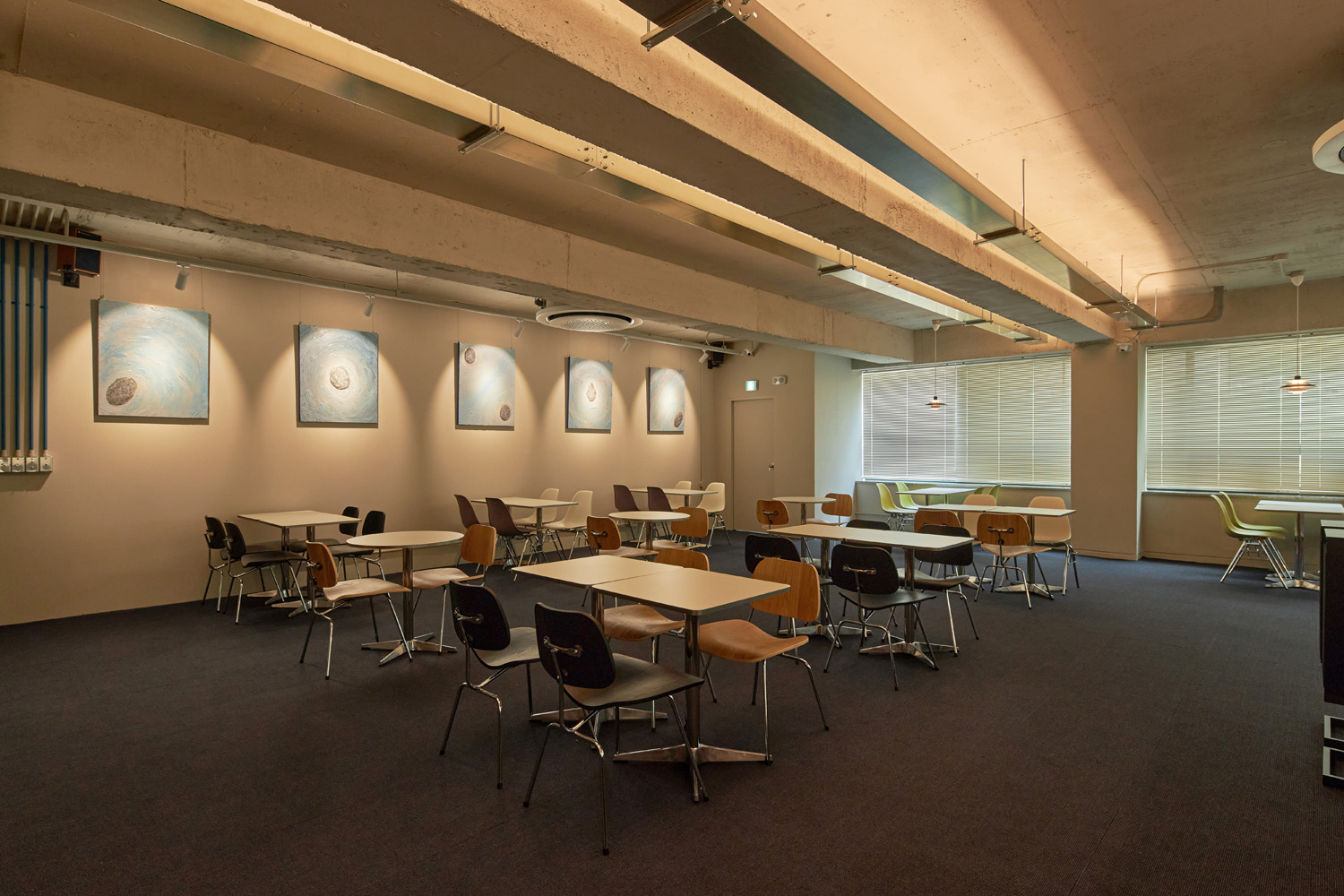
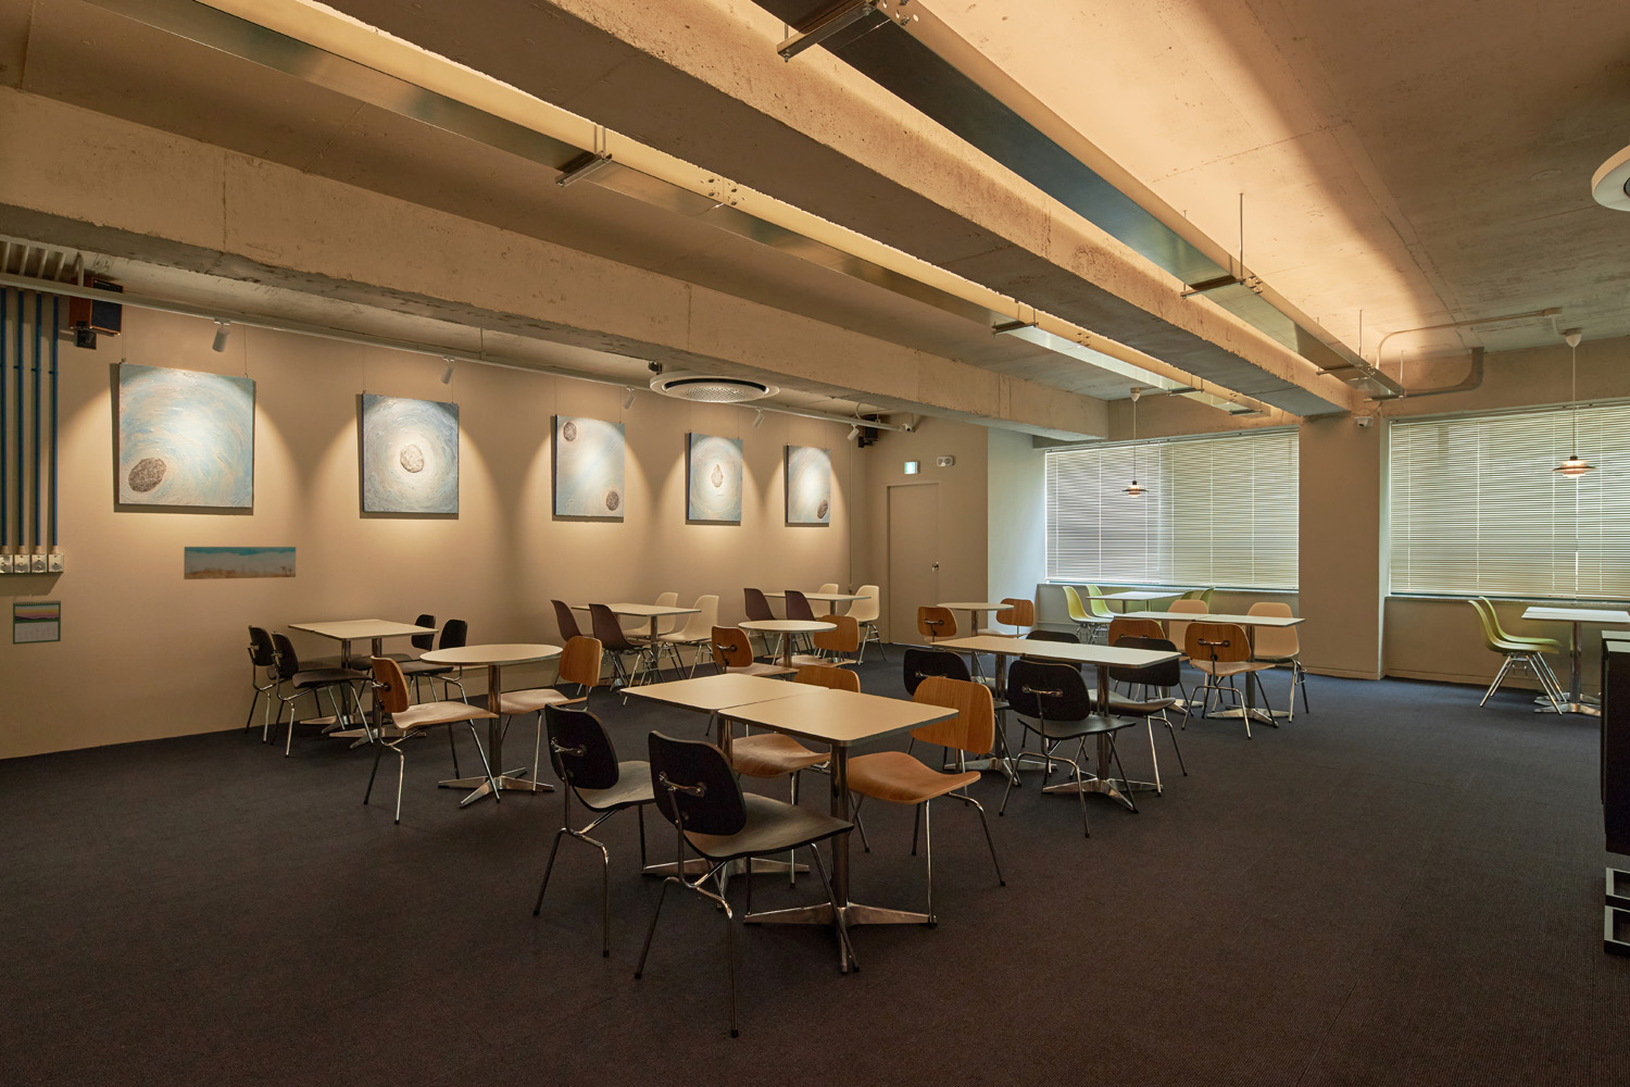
+ calendar [12,599,62,645]
+ wall art [183,546,297,580]
